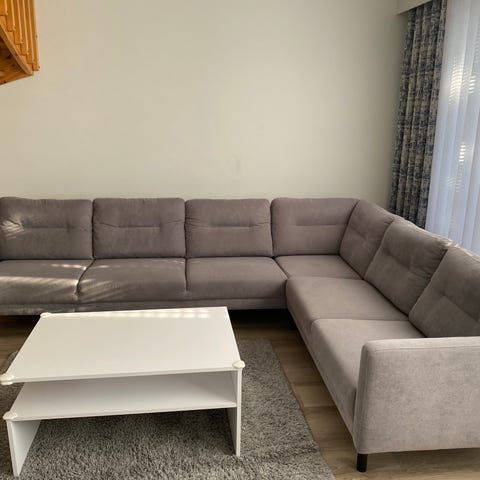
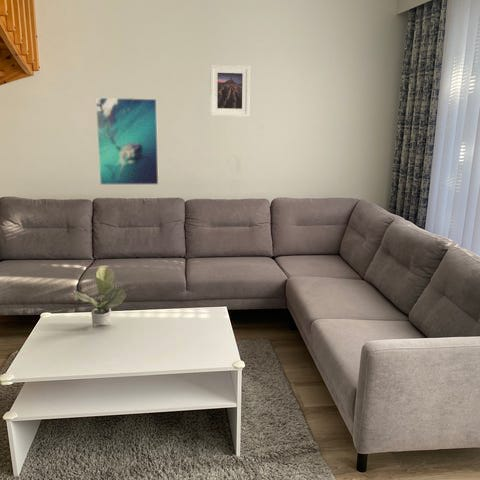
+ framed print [95,97,160,186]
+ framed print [209,64,251,117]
+ potted plant [72,266,127,329]
